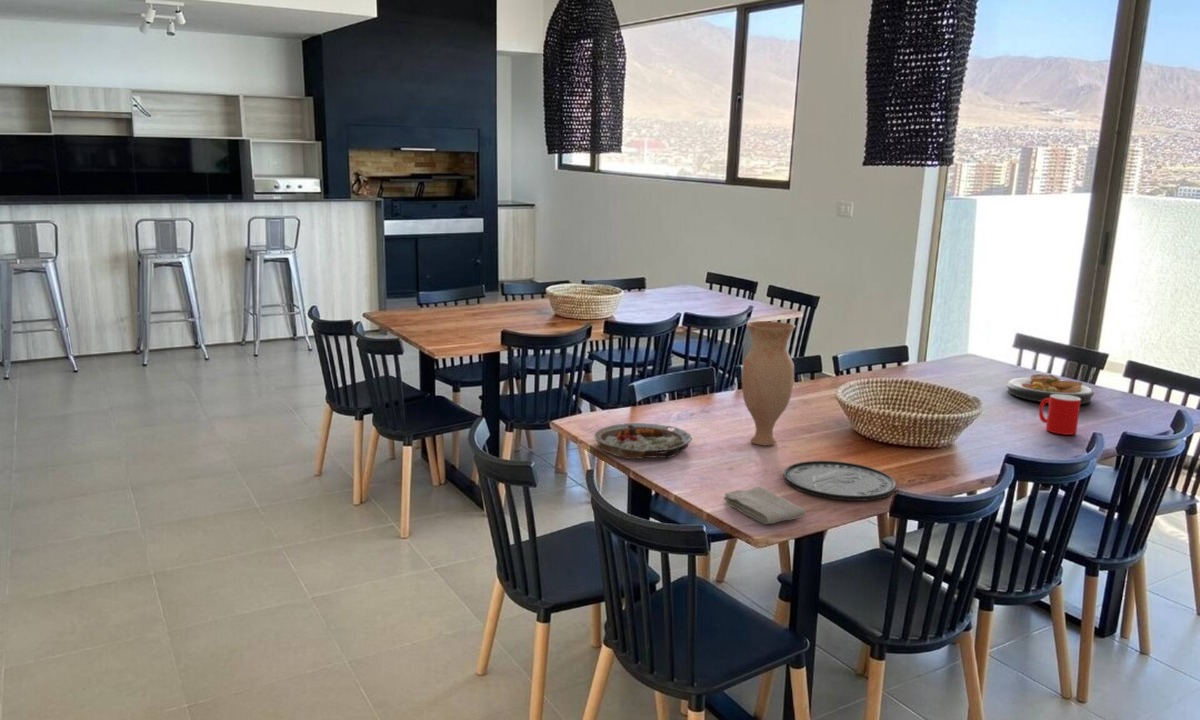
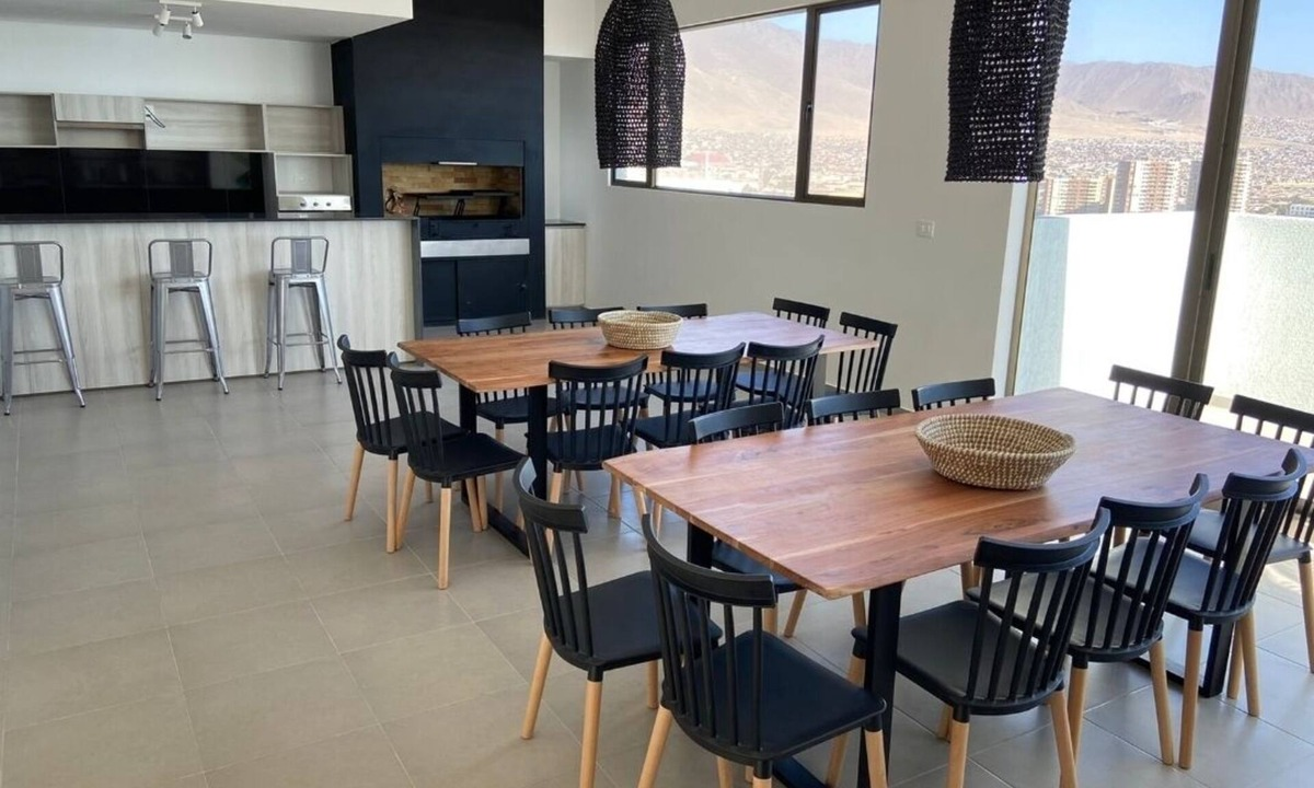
- plate [593,422,693,460]
- cup [1038,394,1081,436]
- vase [740,320,796,446]
- plate [1006,373,1095,405]
- washcloth [722,486,806,525]
- plate [783,460,897,502]
